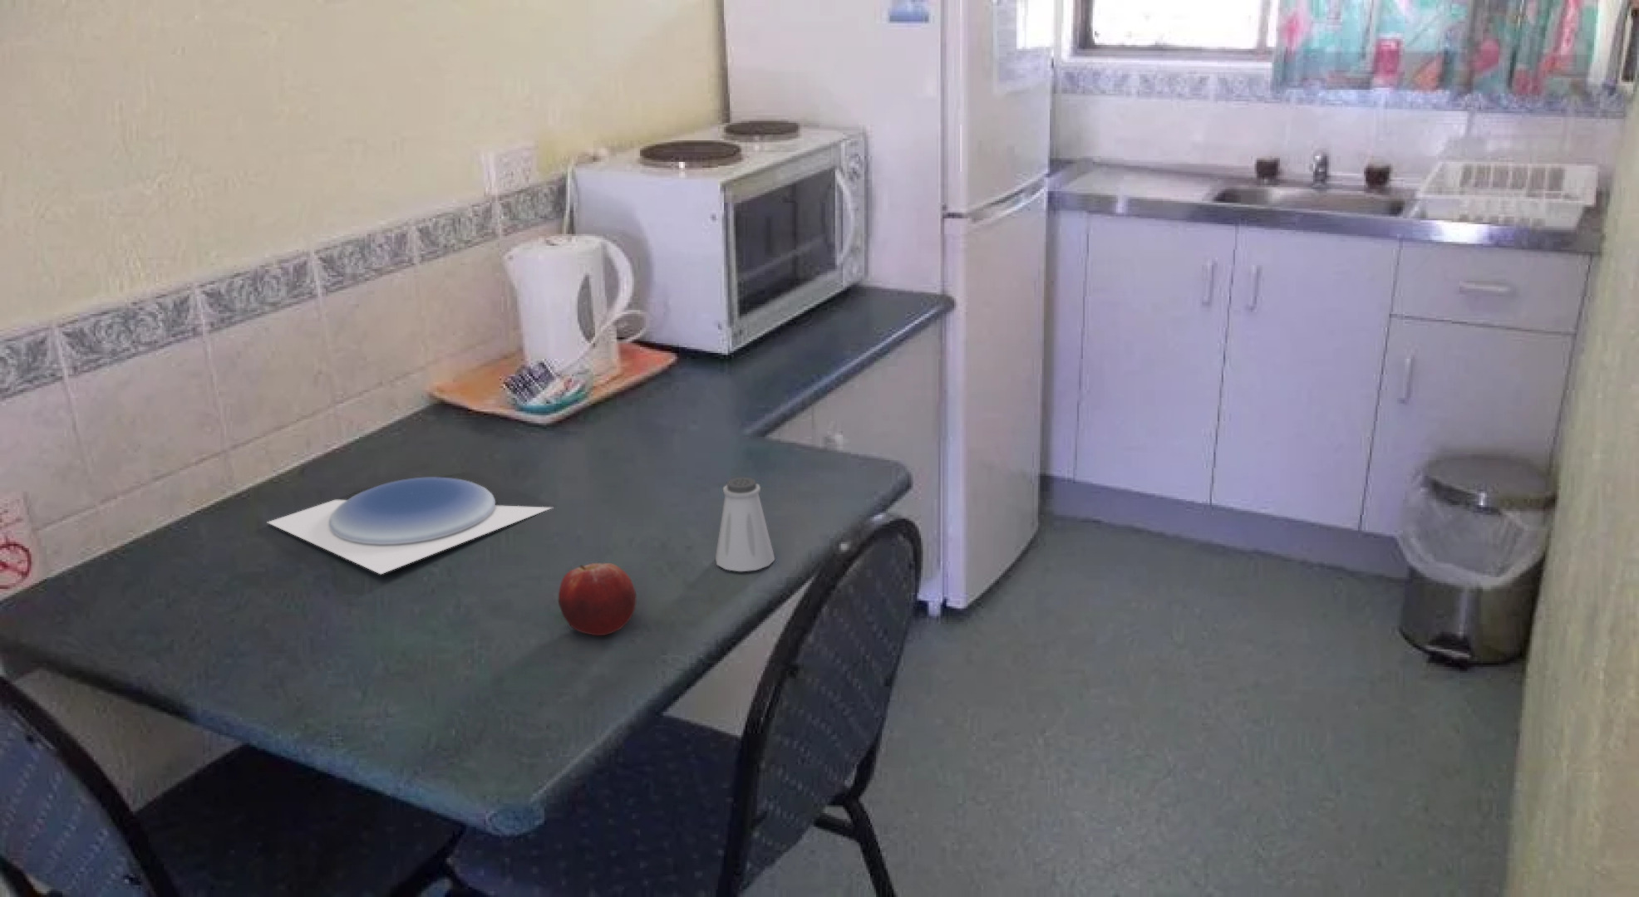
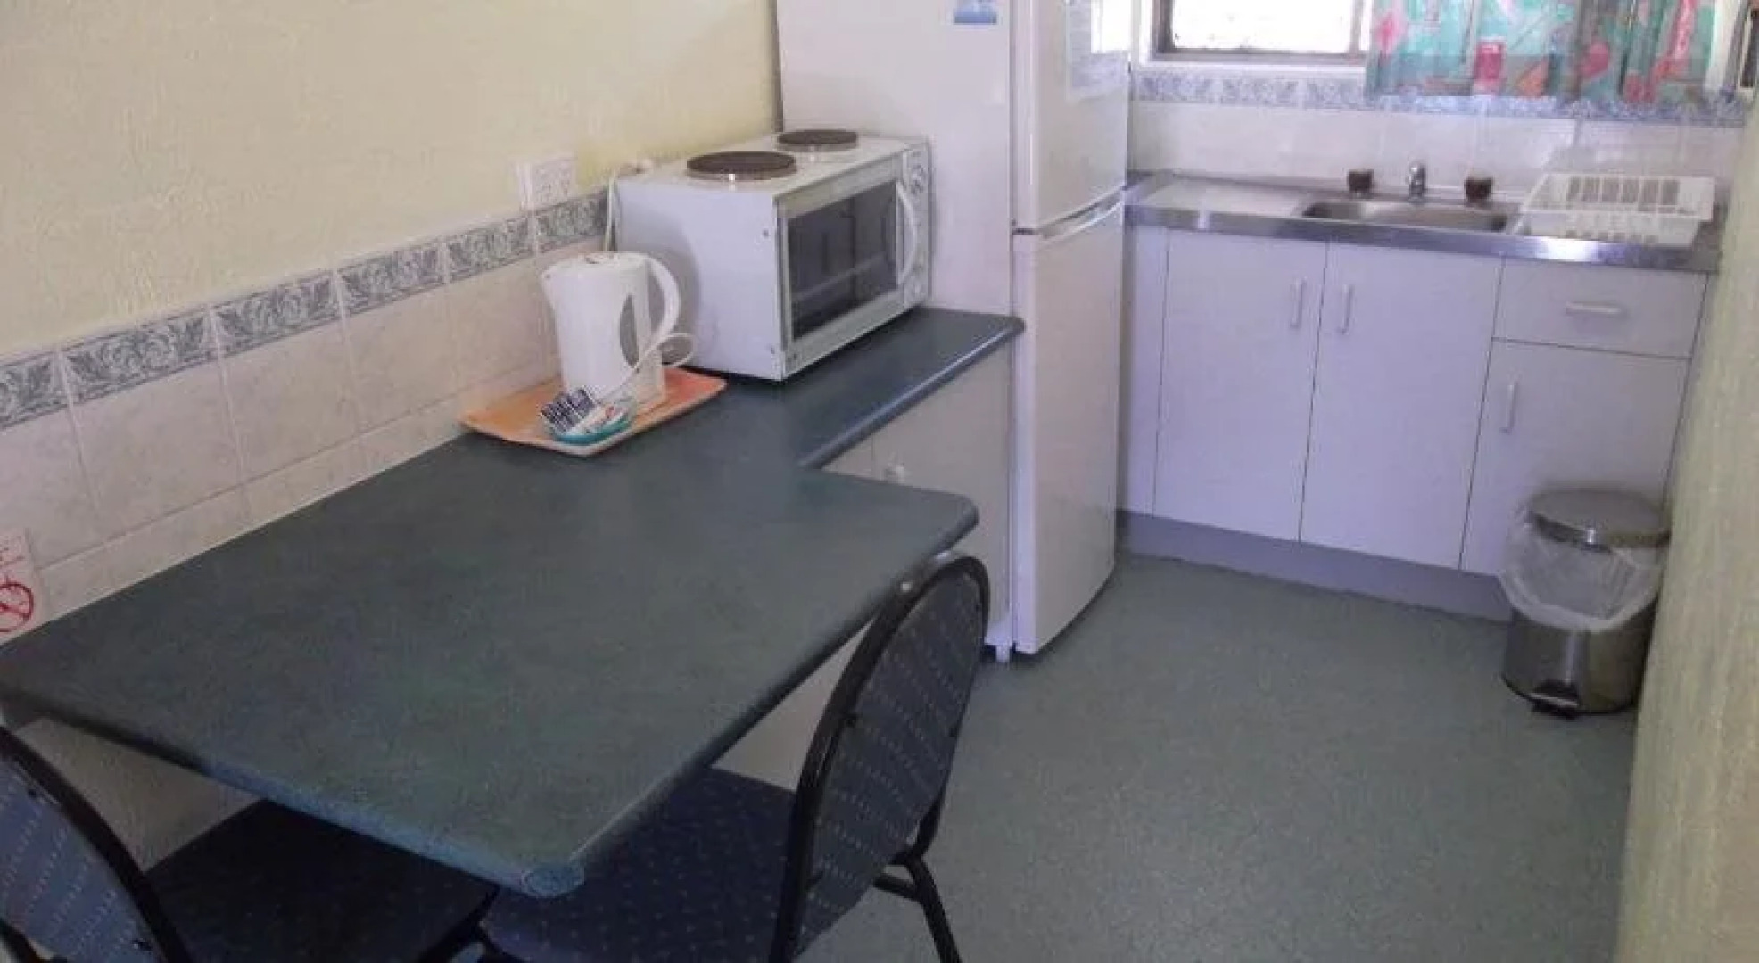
- saltshaker [715,477,776,572]
- fruit [558,562,638,636]
- plate [266,476,554,574]
